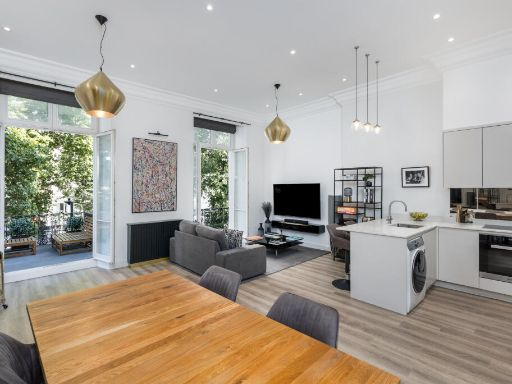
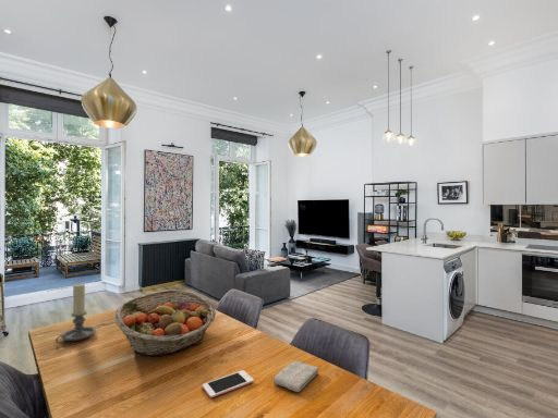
+ fruit basket [113,288,217,357]
+ washcloth [271,360,319,393]
+ cell phone [202,369,255,398]
+ candle holder [54,283,97,345]
